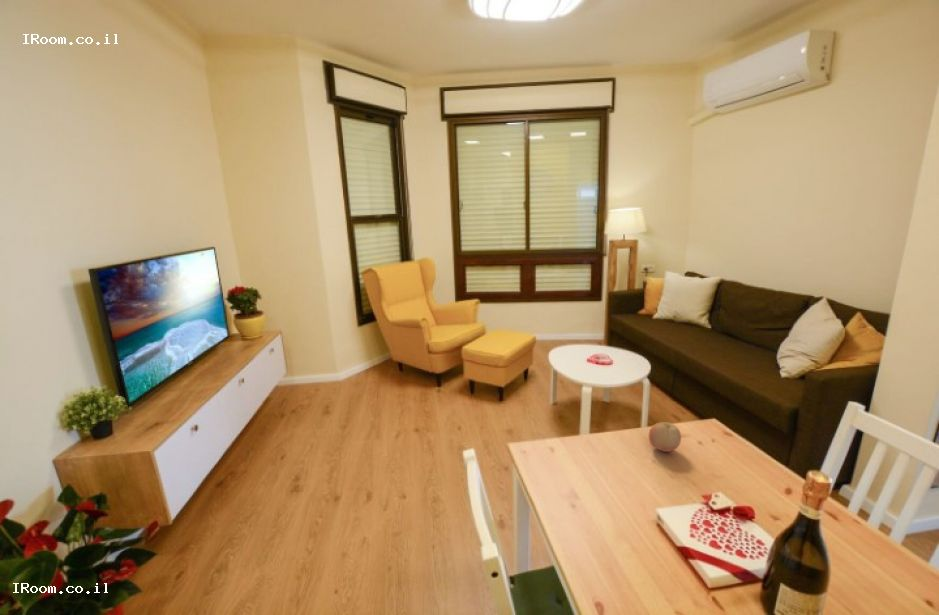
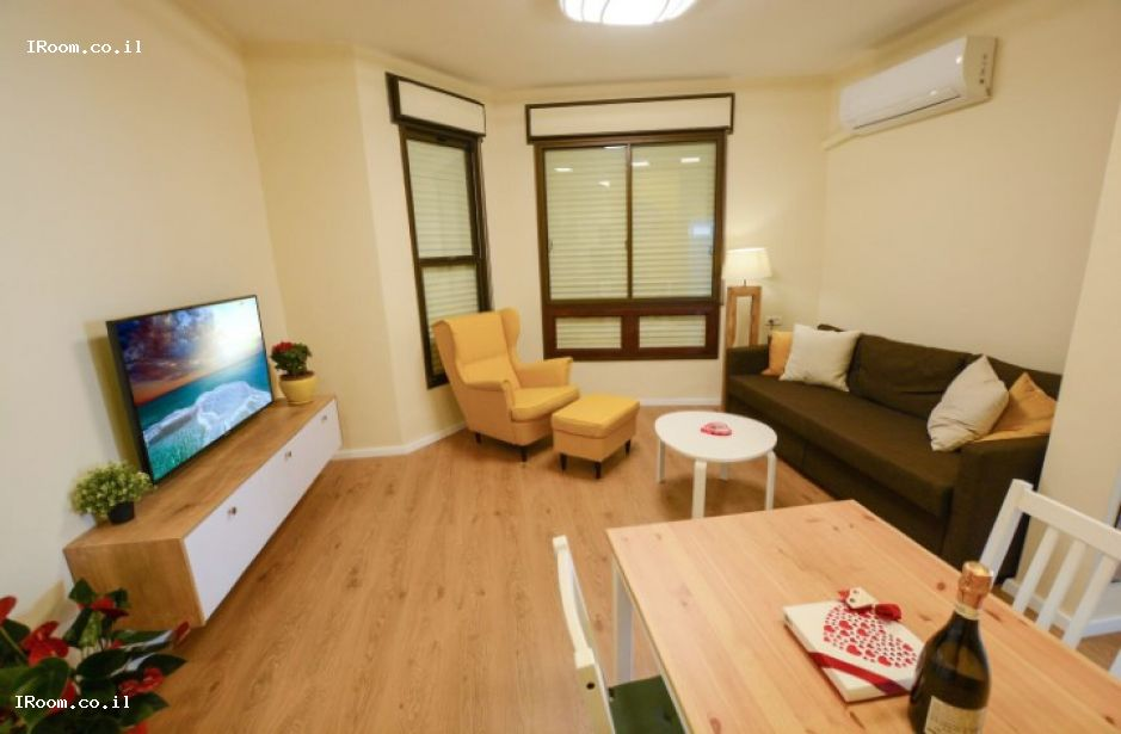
- fruit [648,421,682,453]
